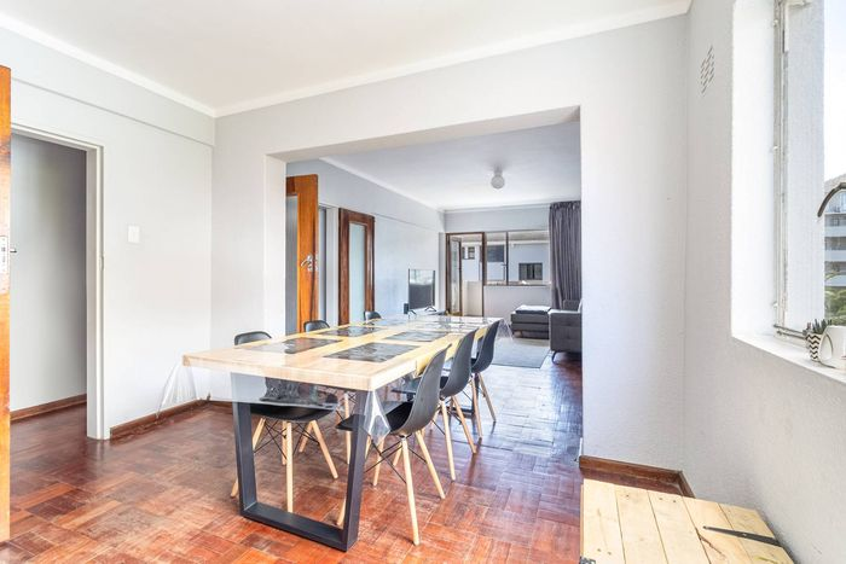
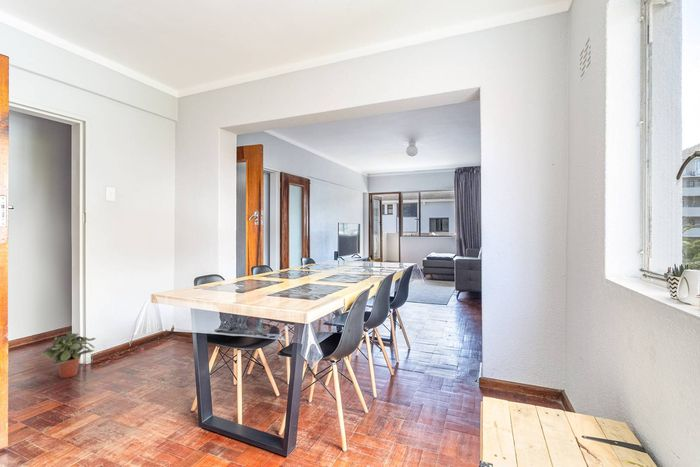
+ potted plant [41,330,96,379]
